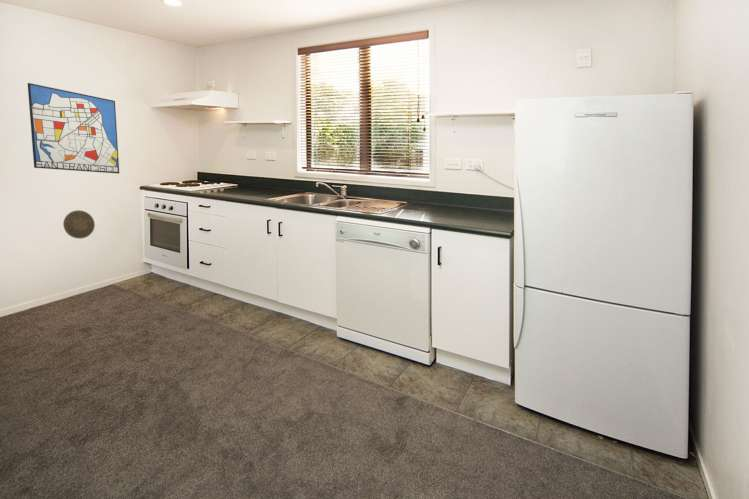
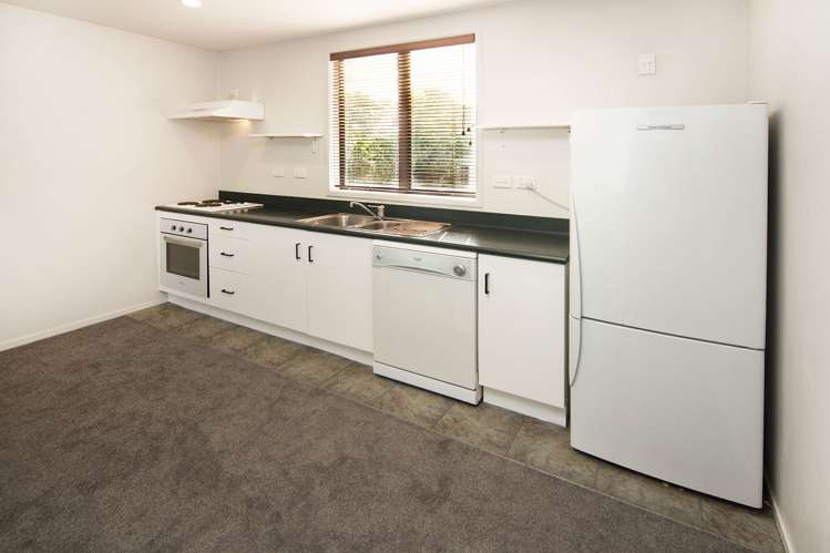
- wall art [27,82,120,175]
- decorative plate [62,209,96,240]
